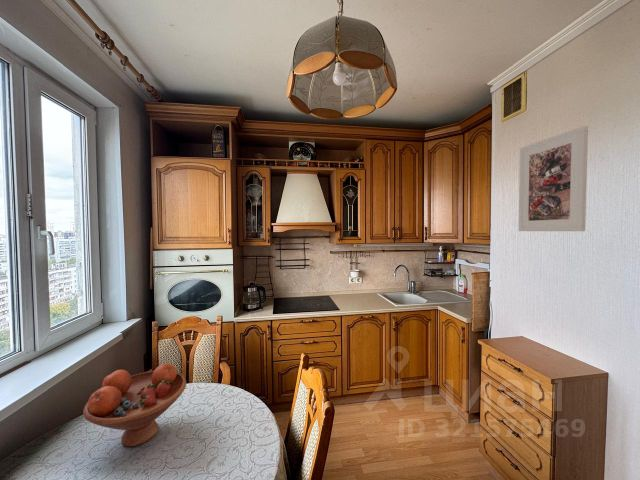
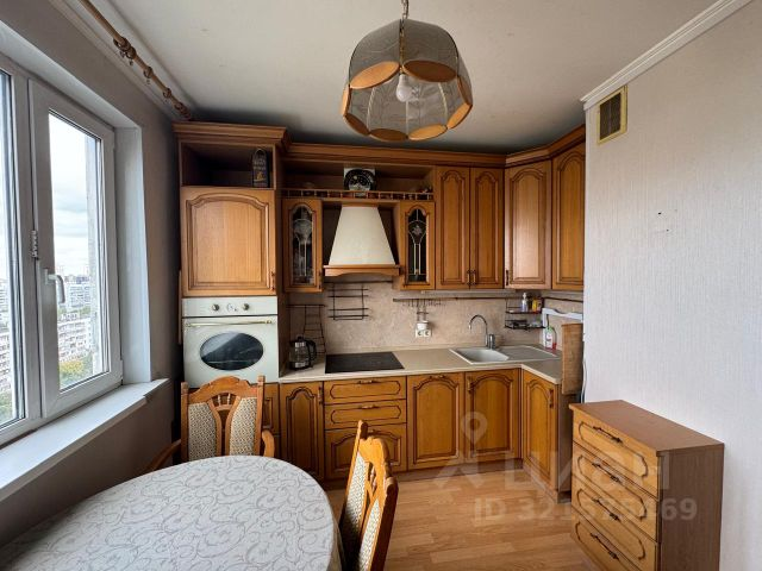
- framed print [517,125,589,232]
- fruit bowl [82,363,187,447]
